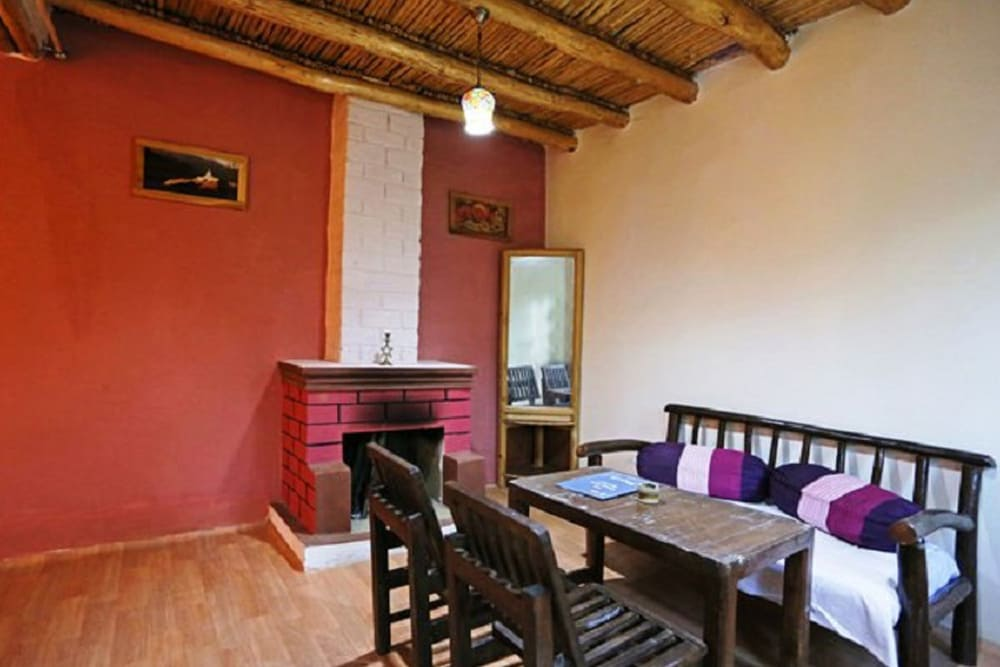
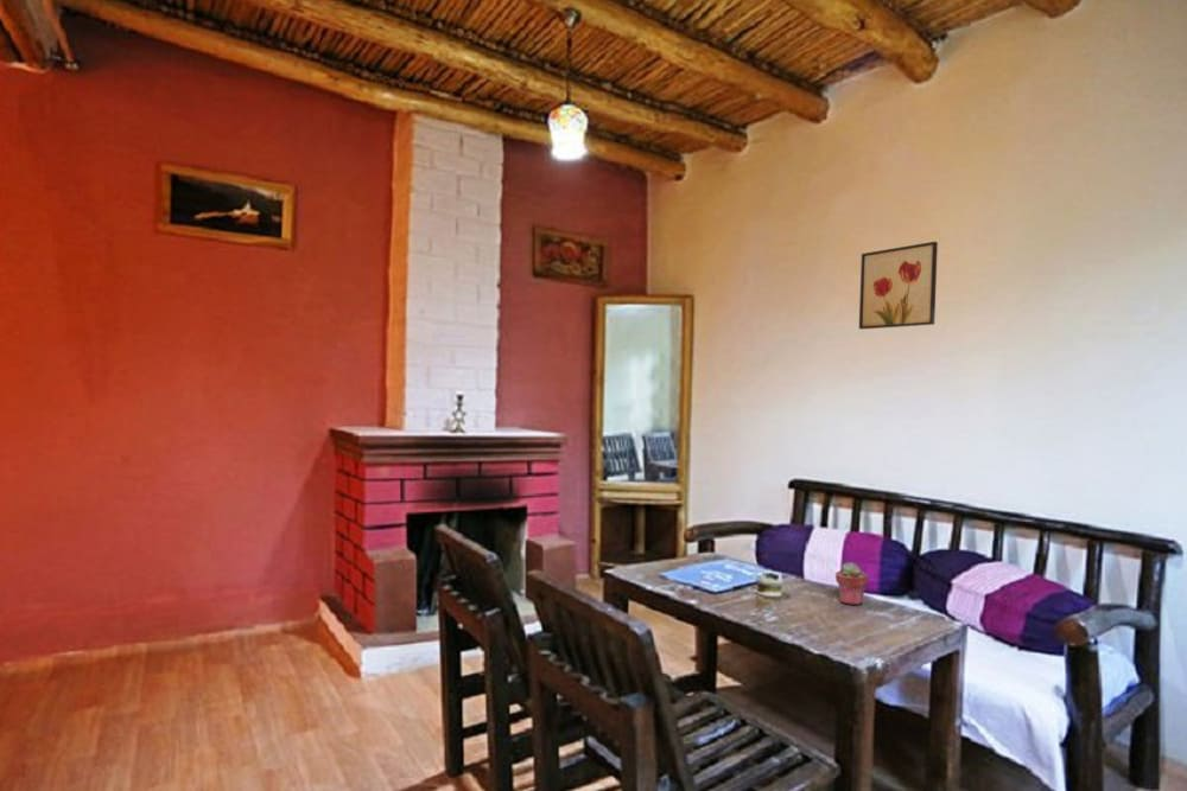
+ potted succulent [834,561,869,606]
+ wall art [858,241,939,331]
